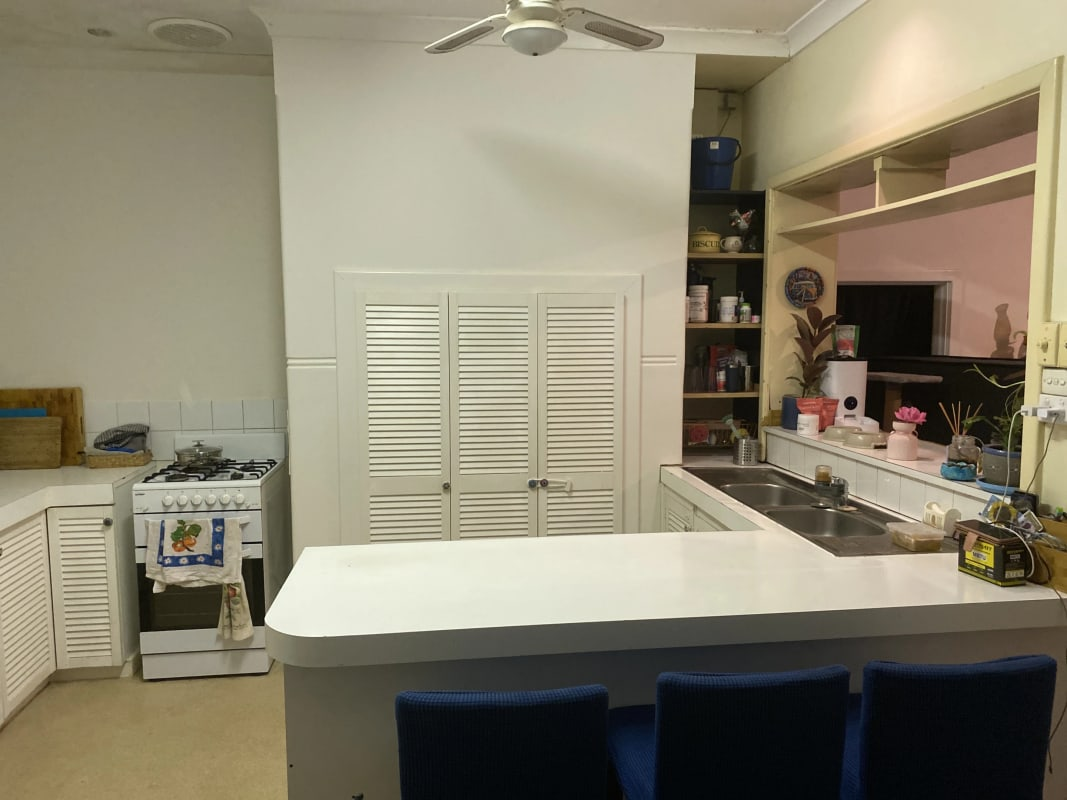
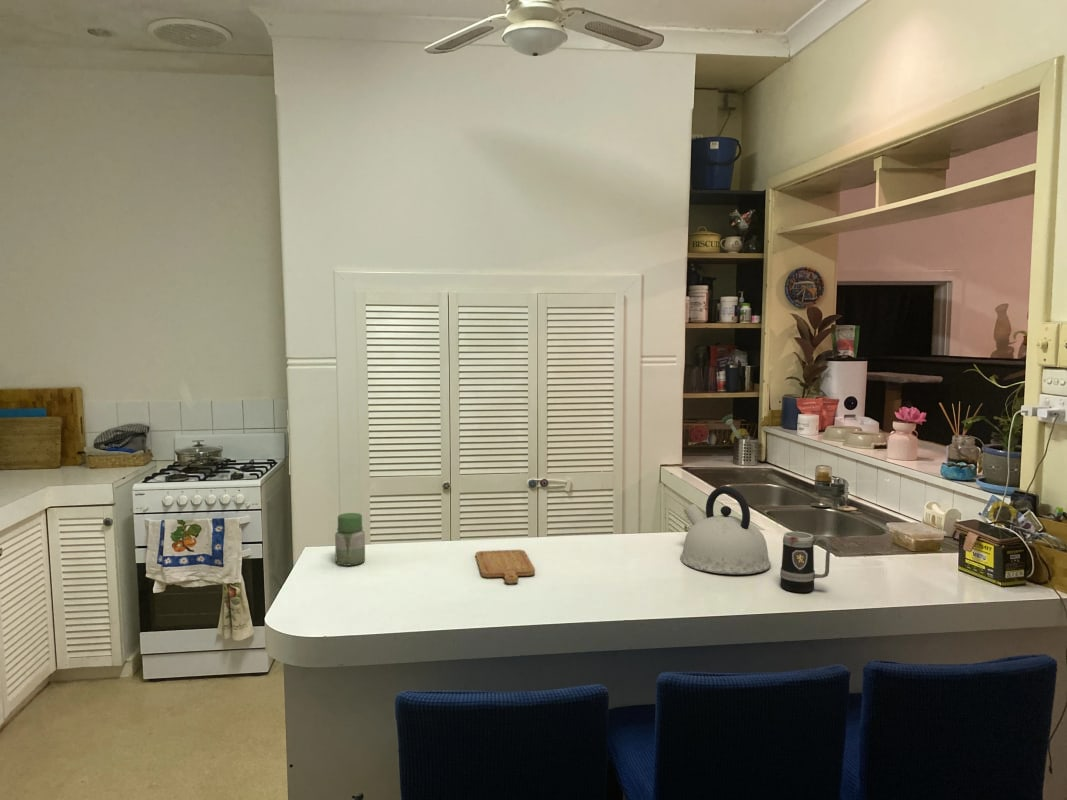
+ mug [779,531,832,593]
+ chopping board [475,549,536,584]
+ kettle [679,485,772,575]
+ jar [334,512,366,566]
